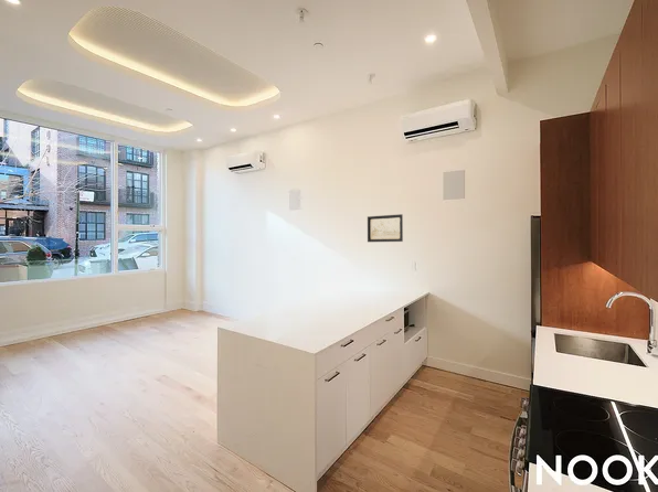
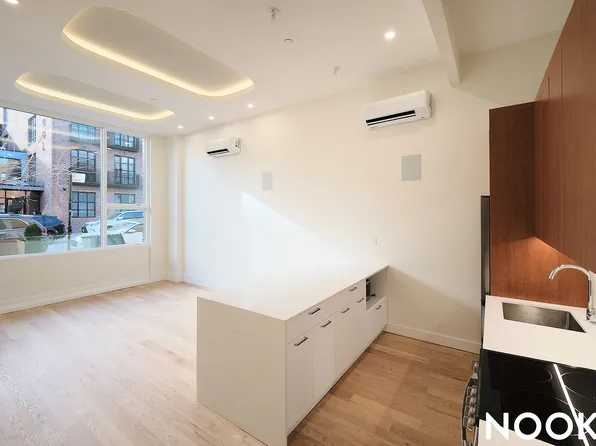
- wall art [367,213,404,243]
